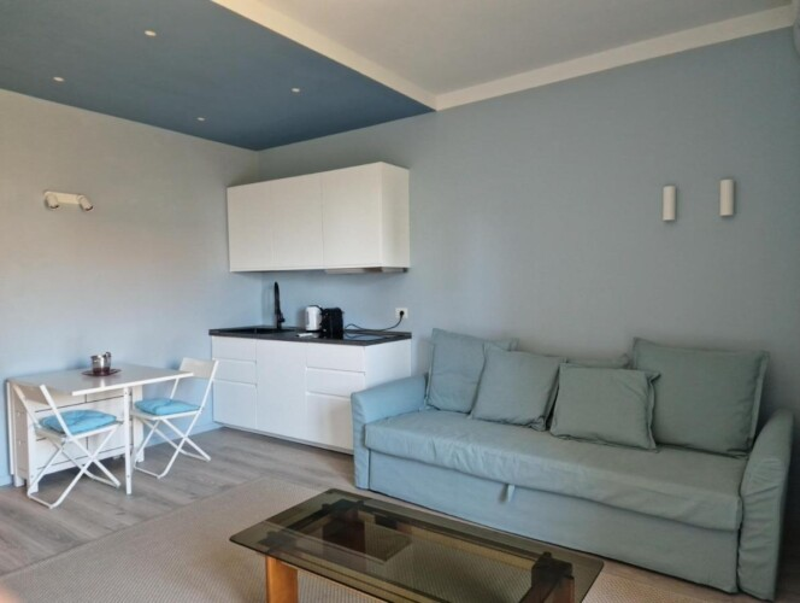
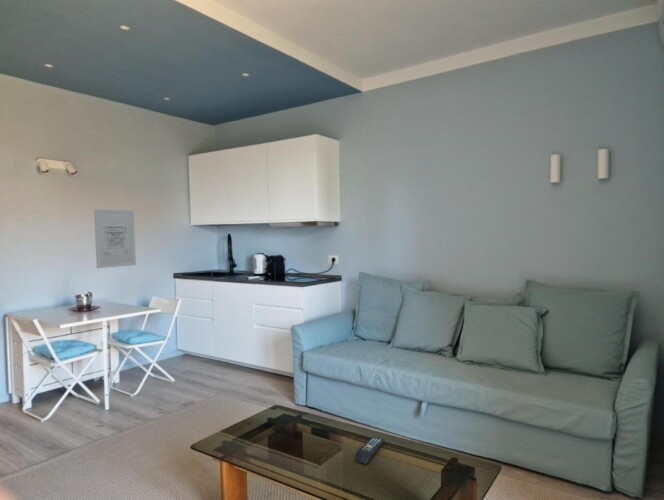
+ remote control [355,436,385,465]
+ wall art [93,208,137,269]
